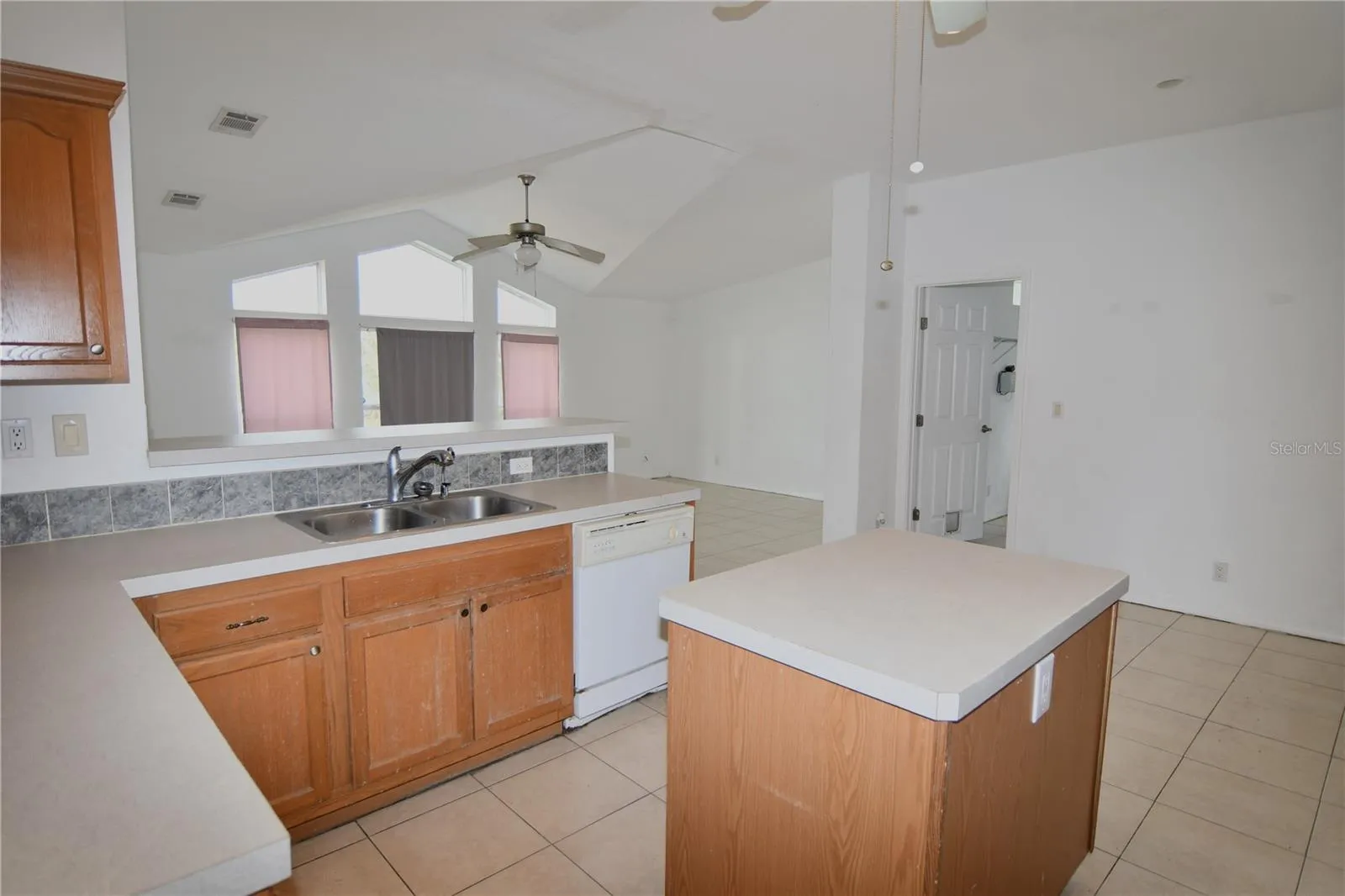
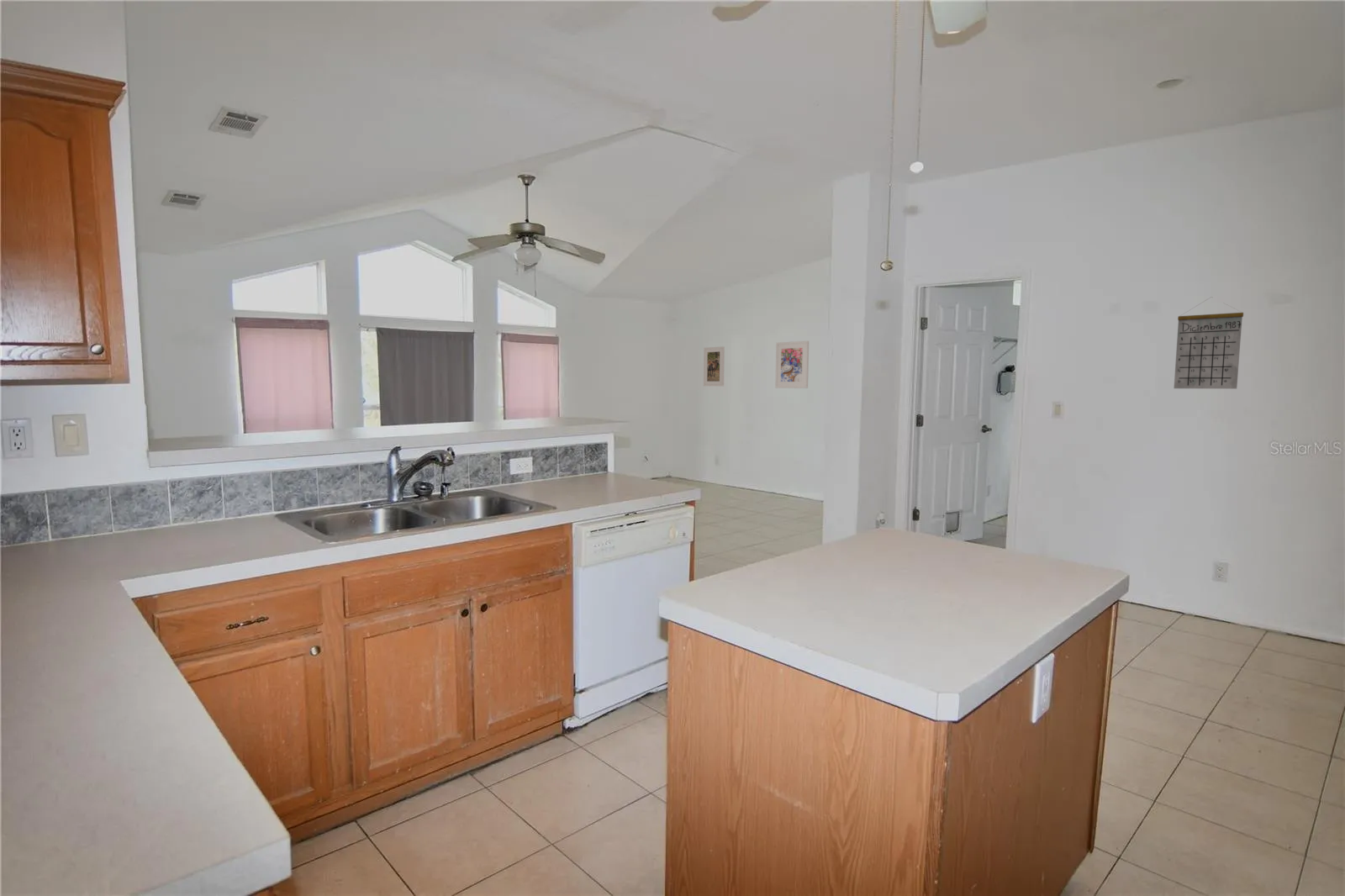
+ calendar [1173,296,1244,389]
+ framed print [703,345,725,387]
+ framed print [774,340,810,389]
